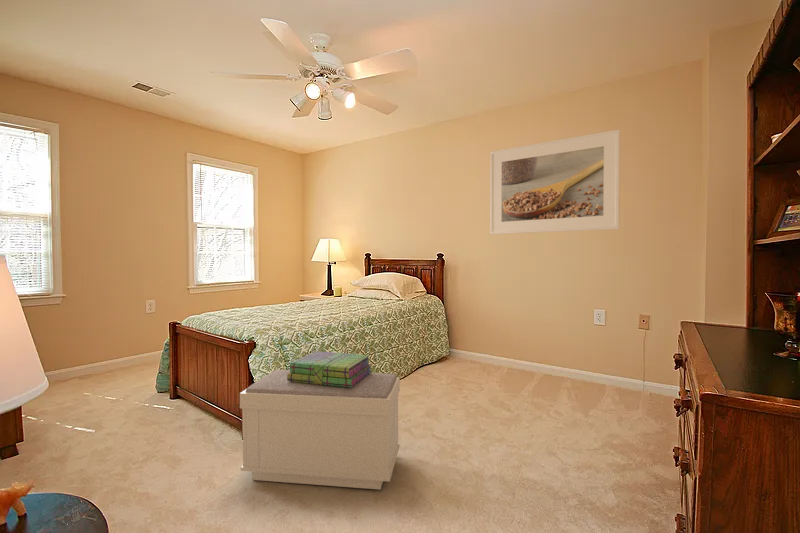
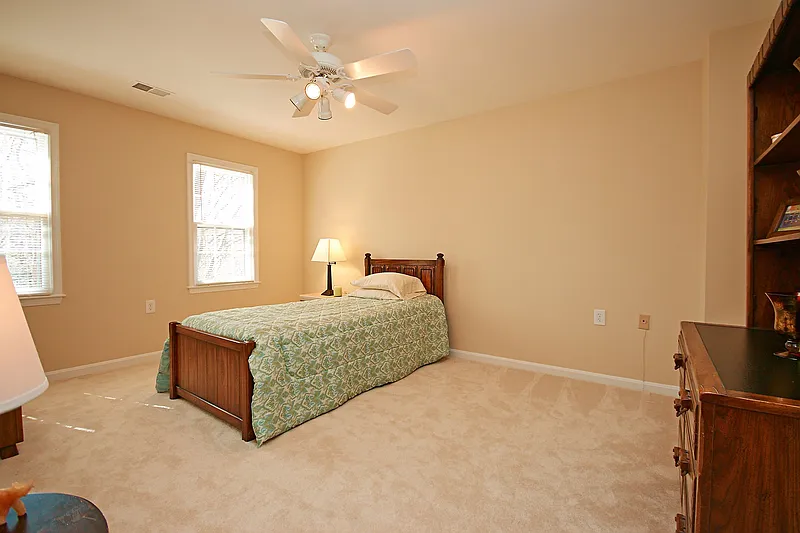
- bench [239,369,401,491]
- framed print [489,129,621,235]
- stack of books [287,350,373,387]
